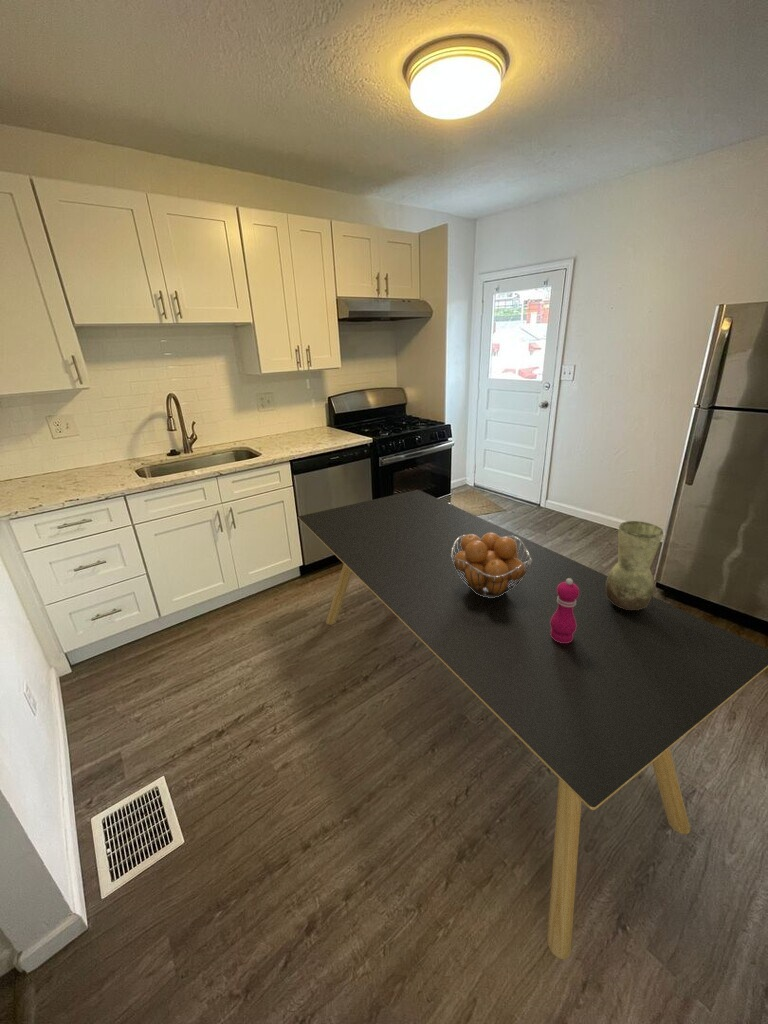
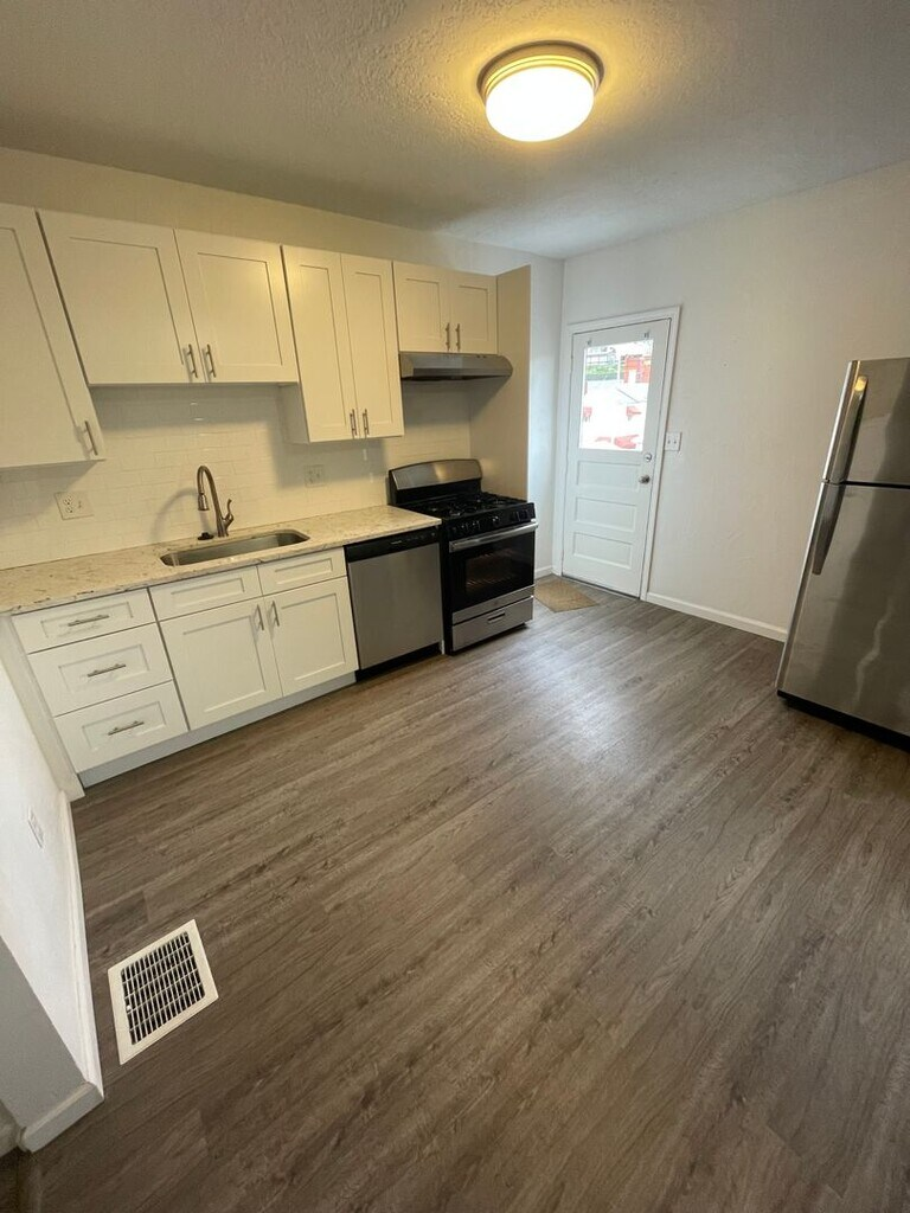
- vase [606,520,665,610]
- pepper mill [550,578,579,643]
- fruit basket [451,533,532,598]
- dining table [297,489,768,960]
